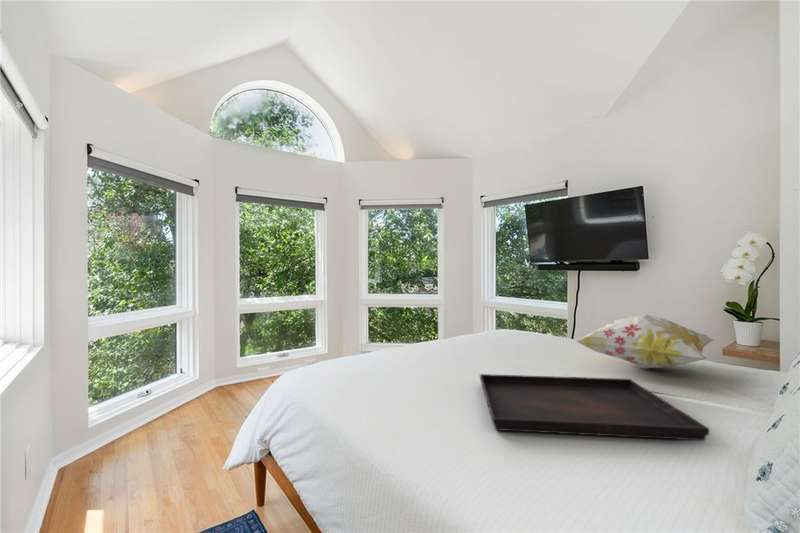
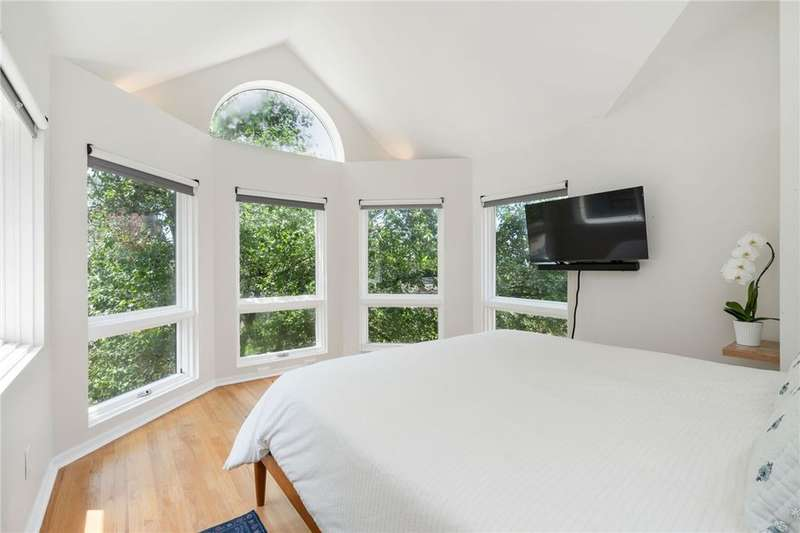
- decorative pillow [573,313,714,369]
- serving tray [479,373,710,442]
